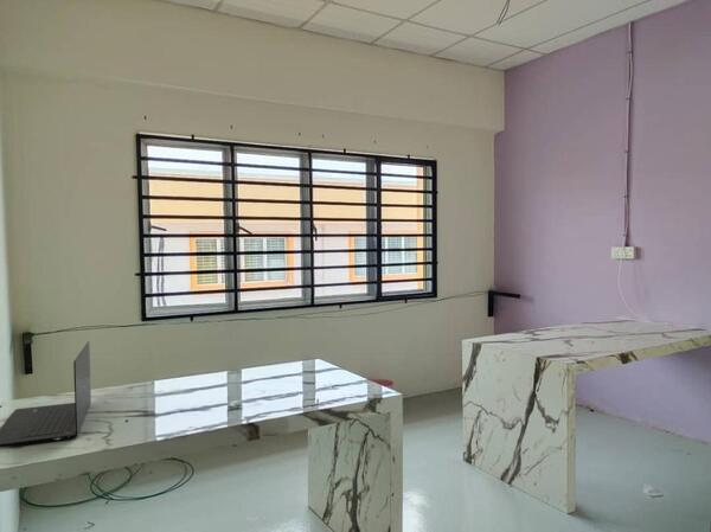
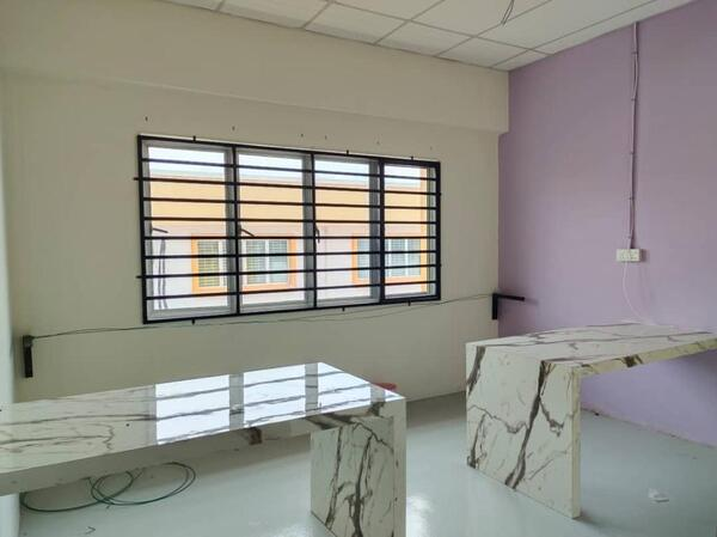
- laptop [0,341,92,448]
